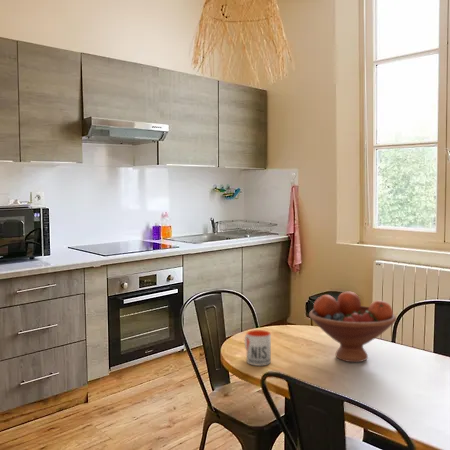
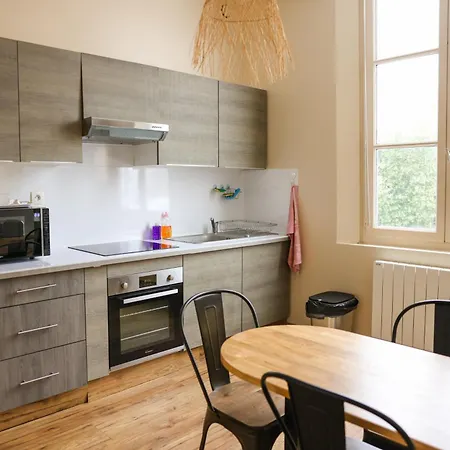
- mug [244,329,272,367]
- fruit bowl [308,291,397,363]
